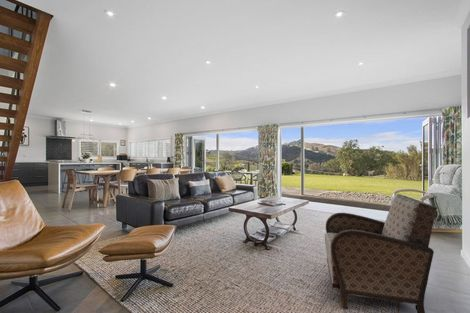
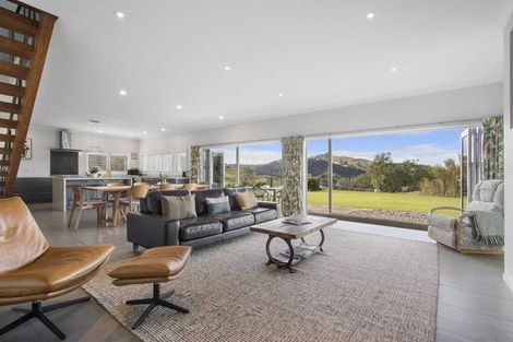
- armchair [324,193,438,313]
